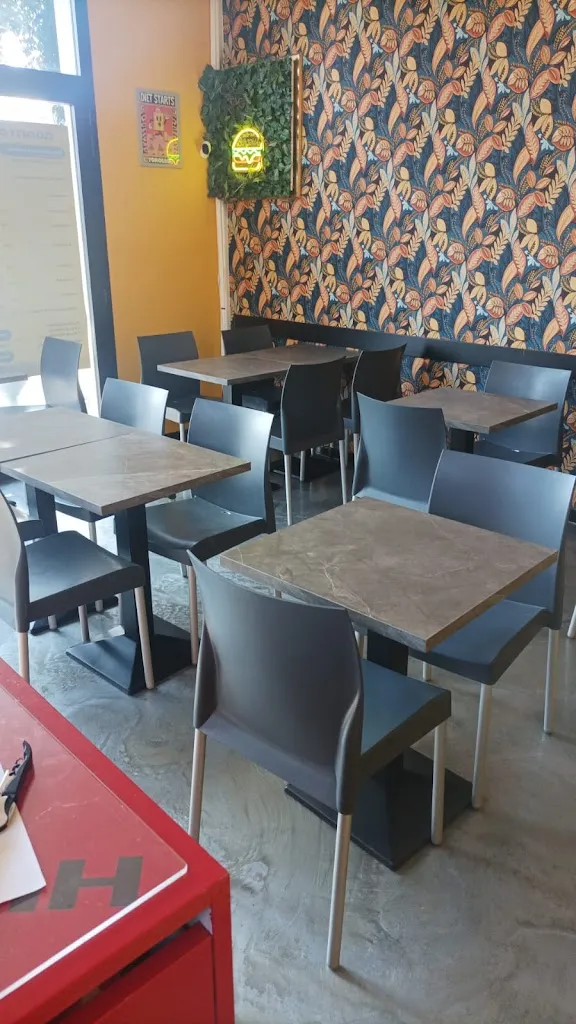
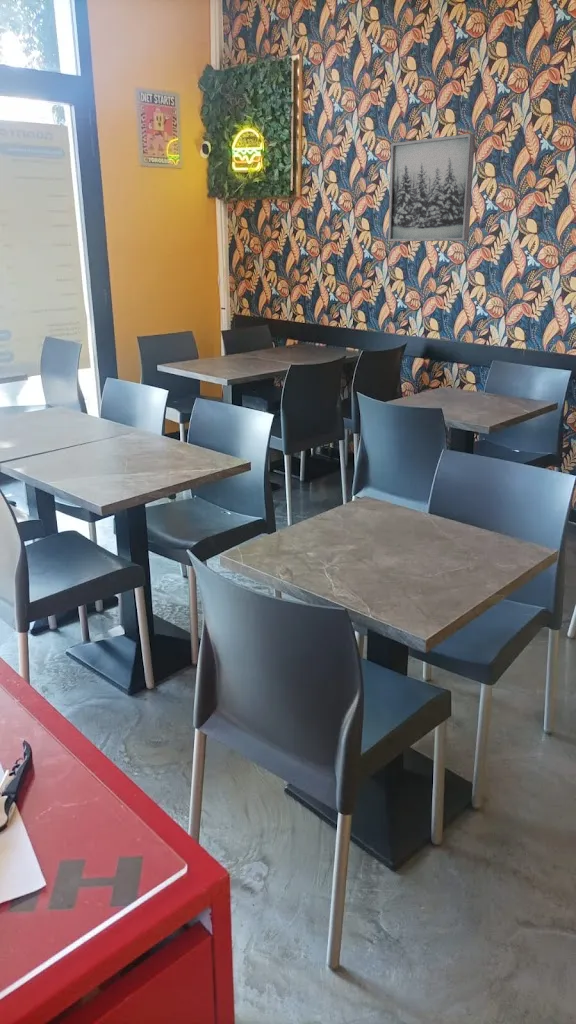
+ wall art [387,133,476,242]
